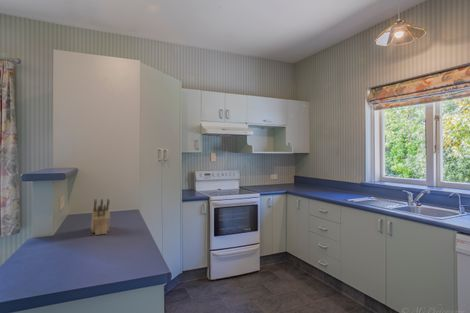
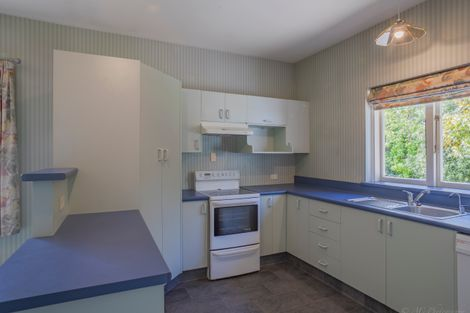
- knife block [90,198,111,236]
